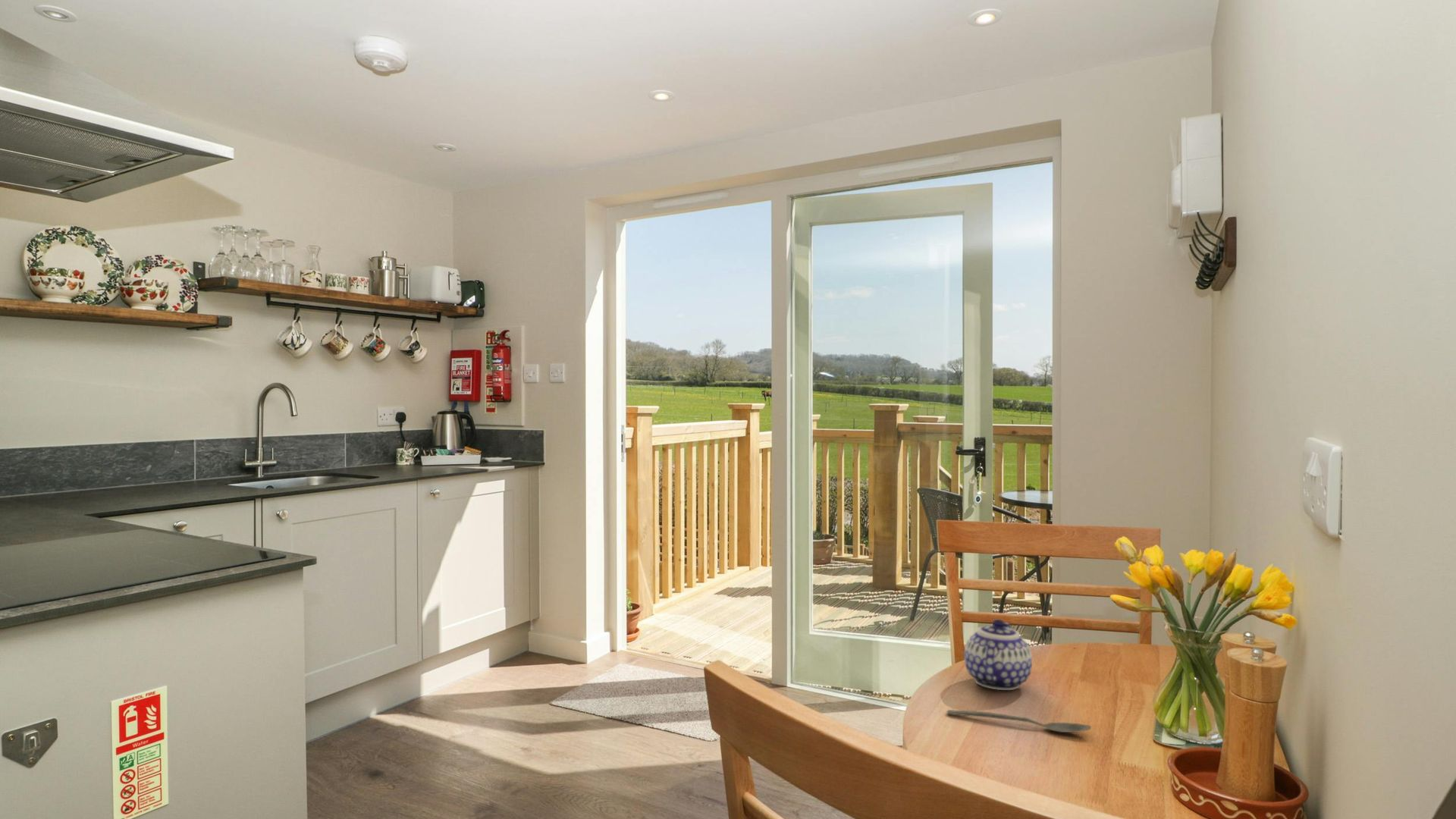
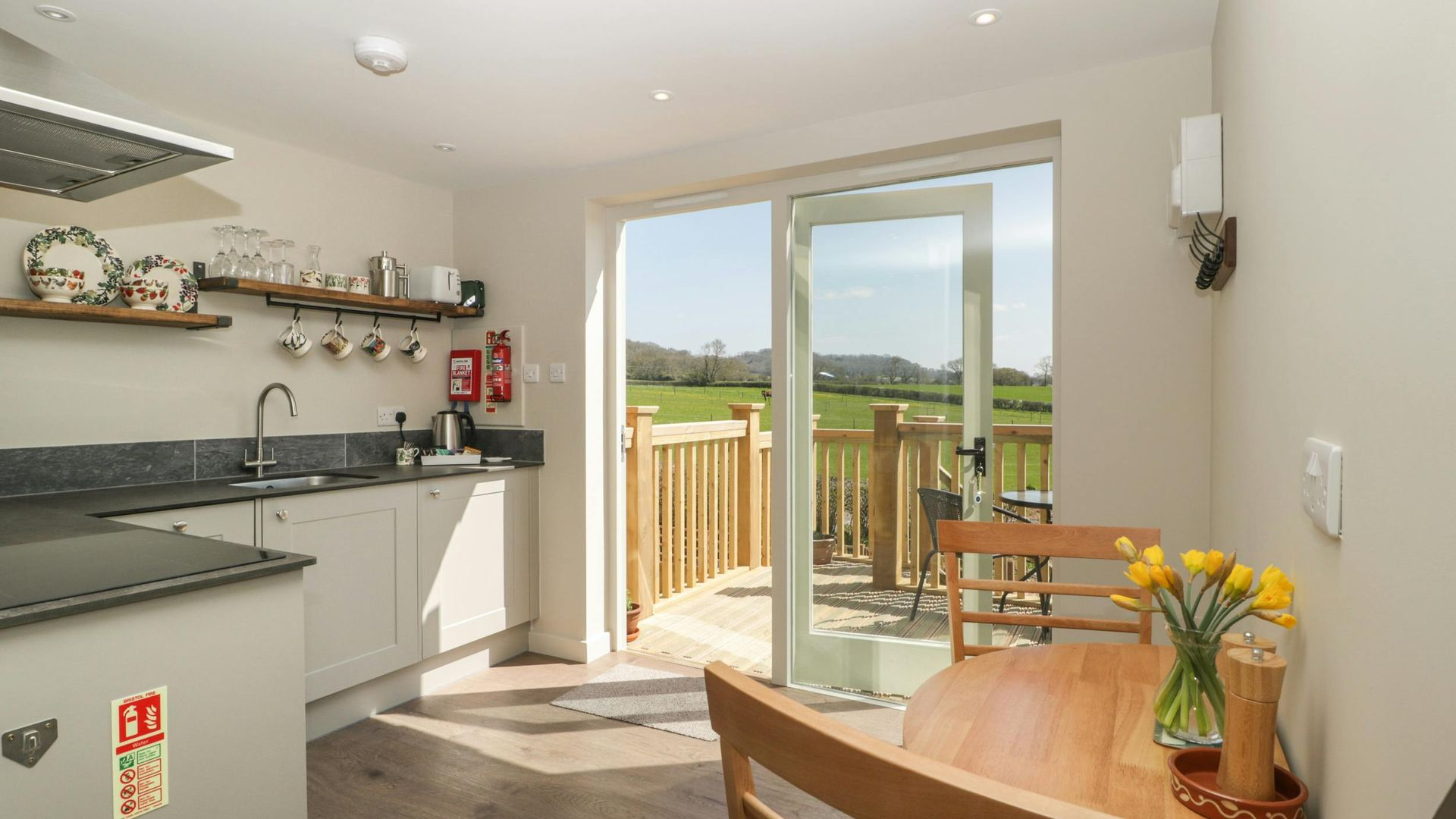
- teapot [964,619,1033,691]
- spoon [946,709,1092,733]
